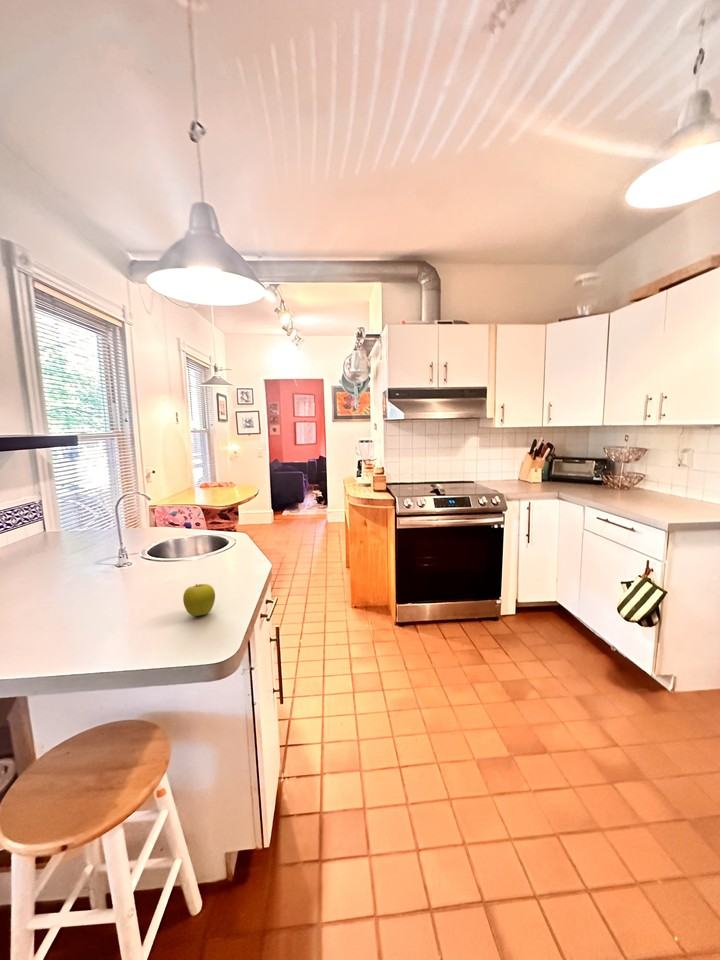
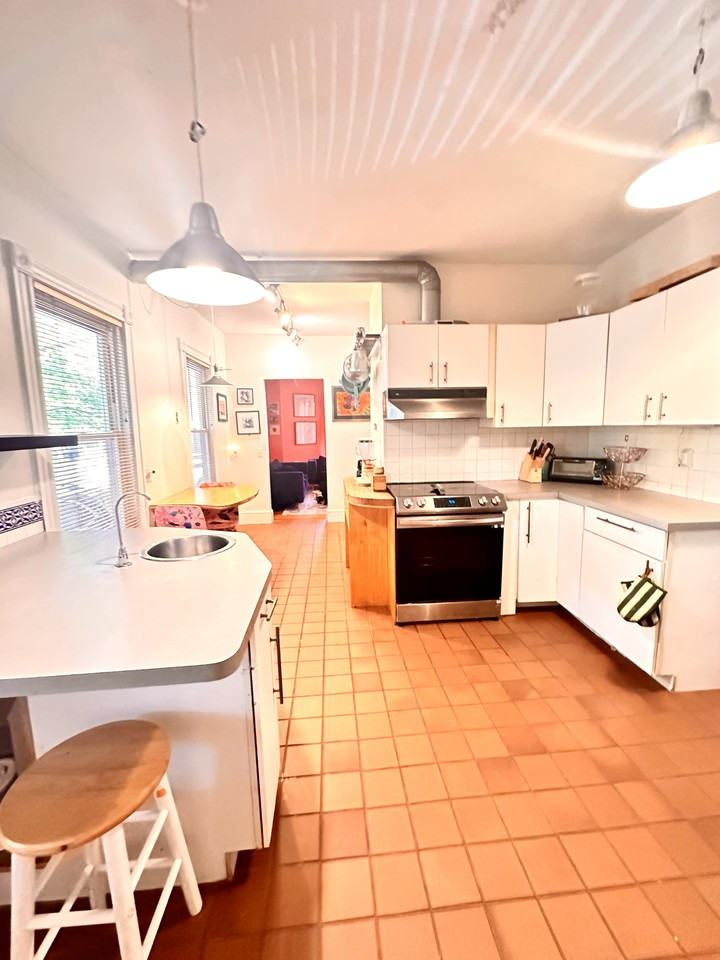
- fruit [182,583,216,617]
